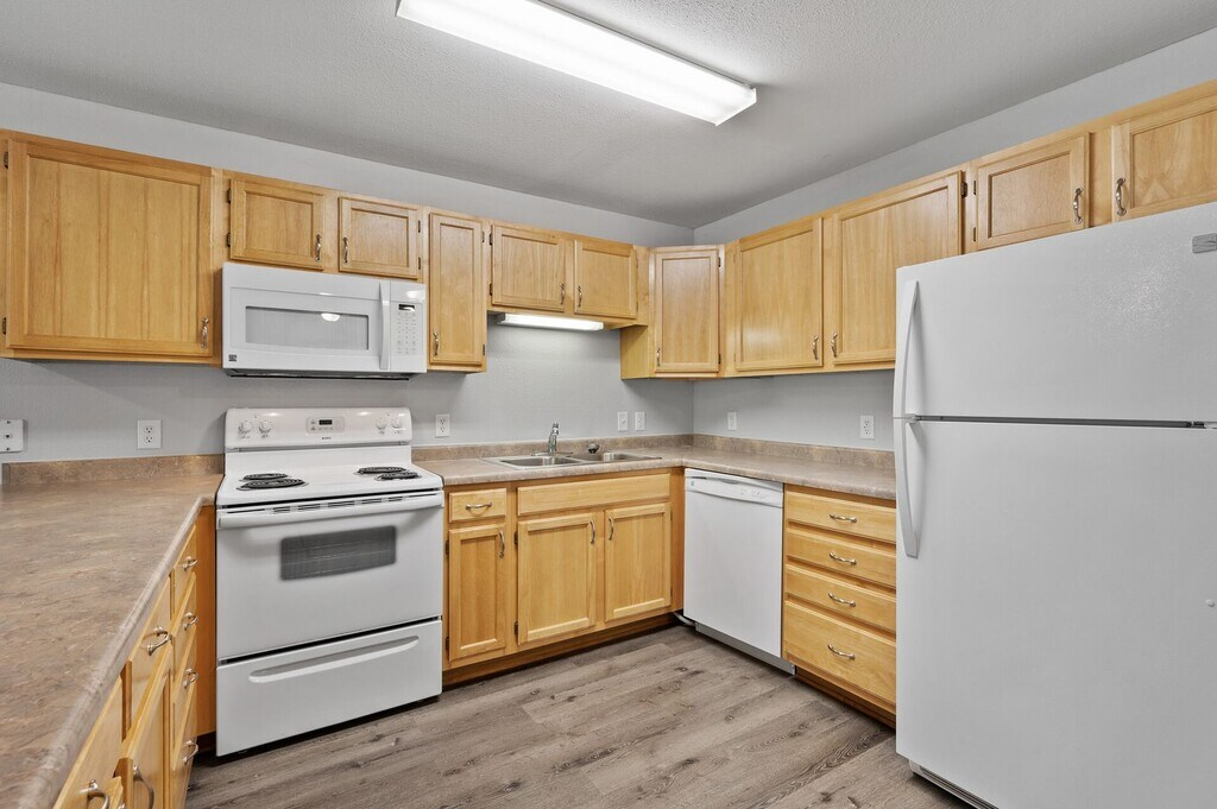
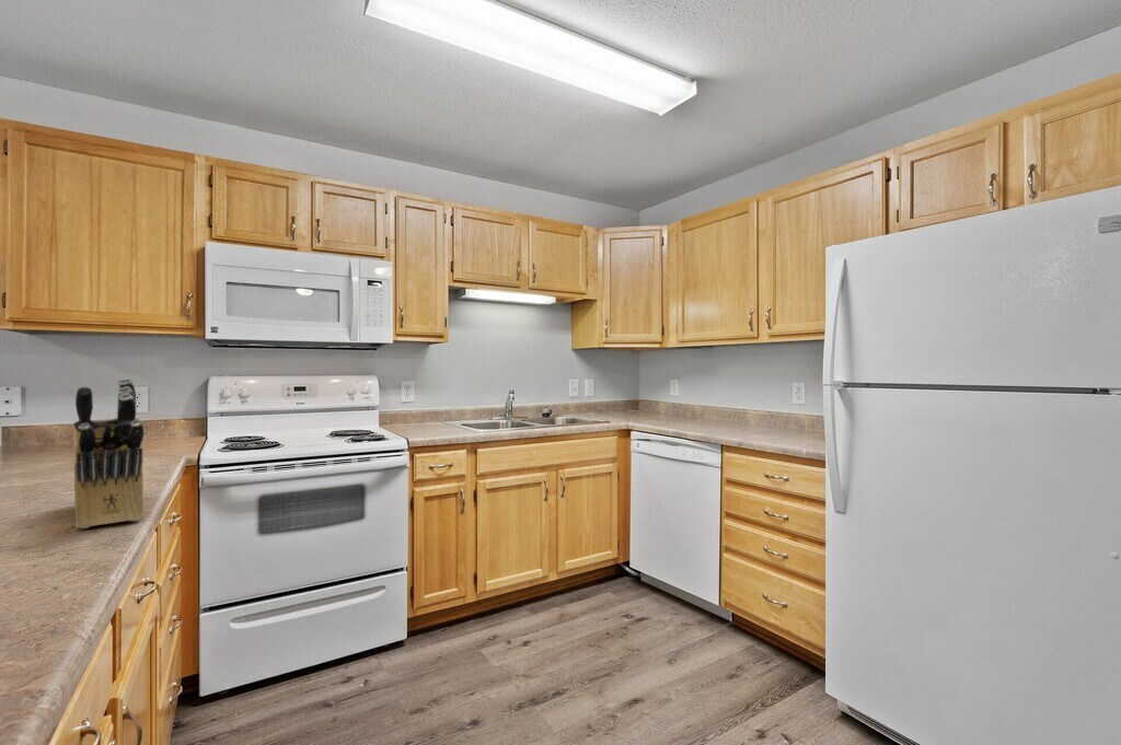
+ knife block [73,377,145,529]
